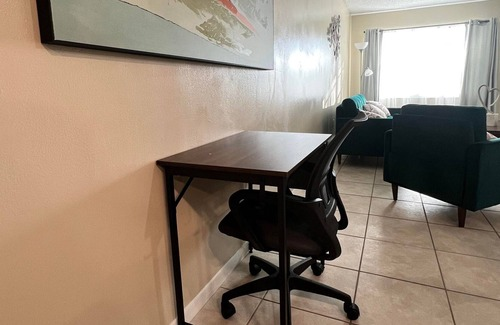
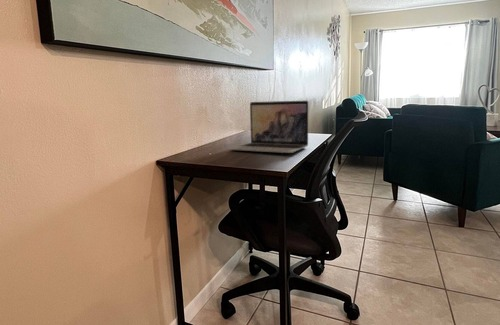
+ laptop [229,100,309,154]
